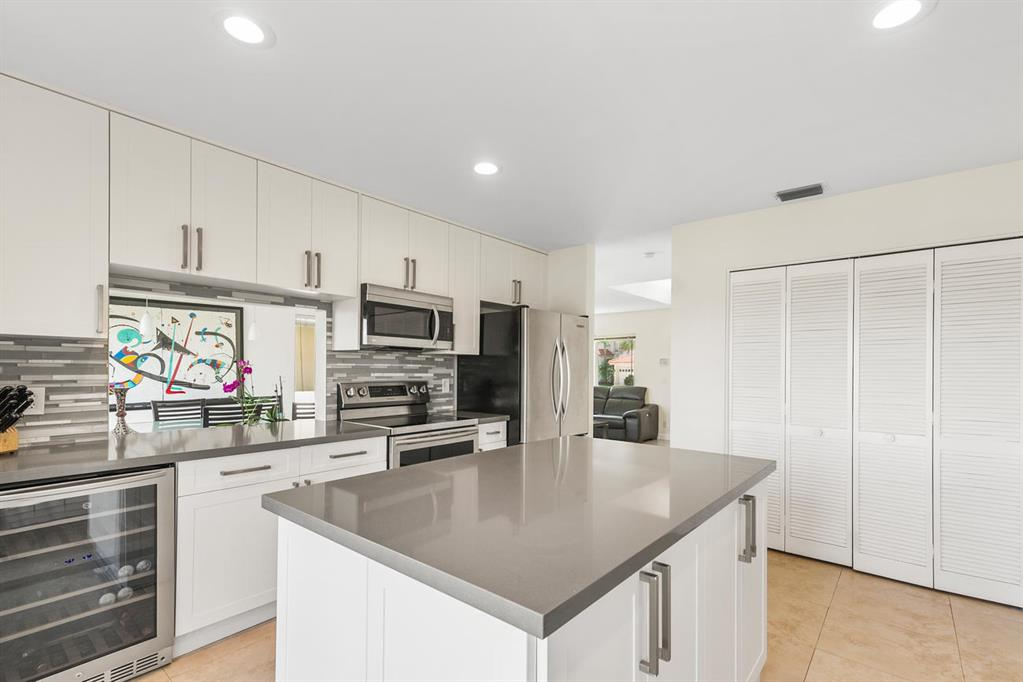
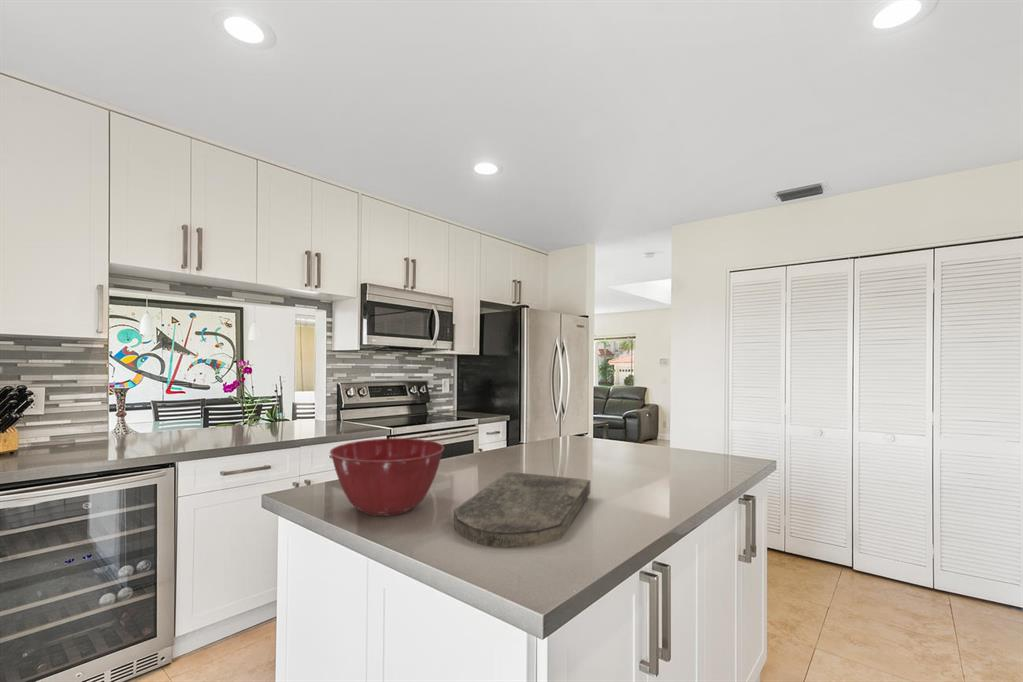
+ mixing bowl [329,437,445,517]
+ cutting board [453,471,591,549]
